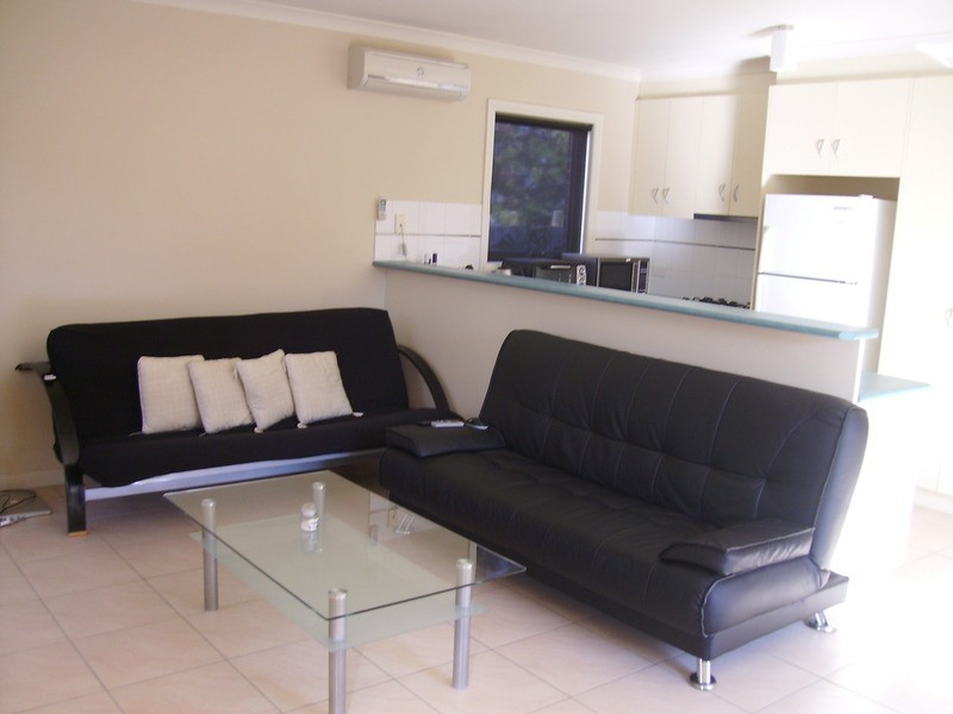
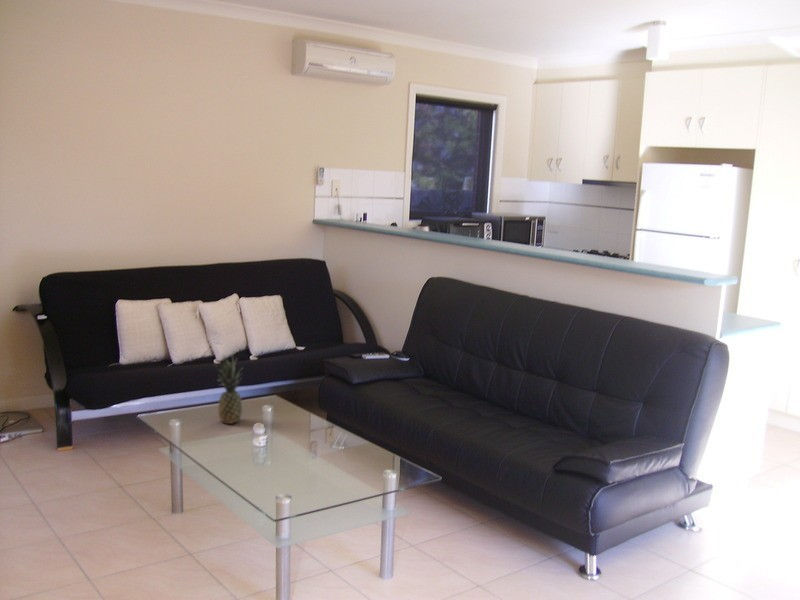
+ fruit [214,353,244,425]
